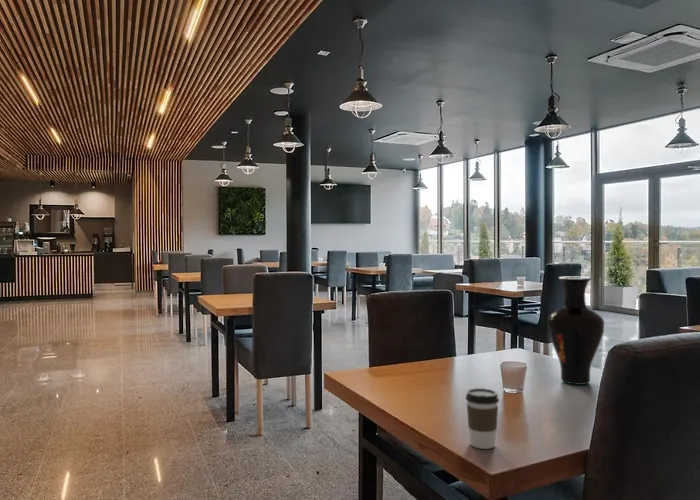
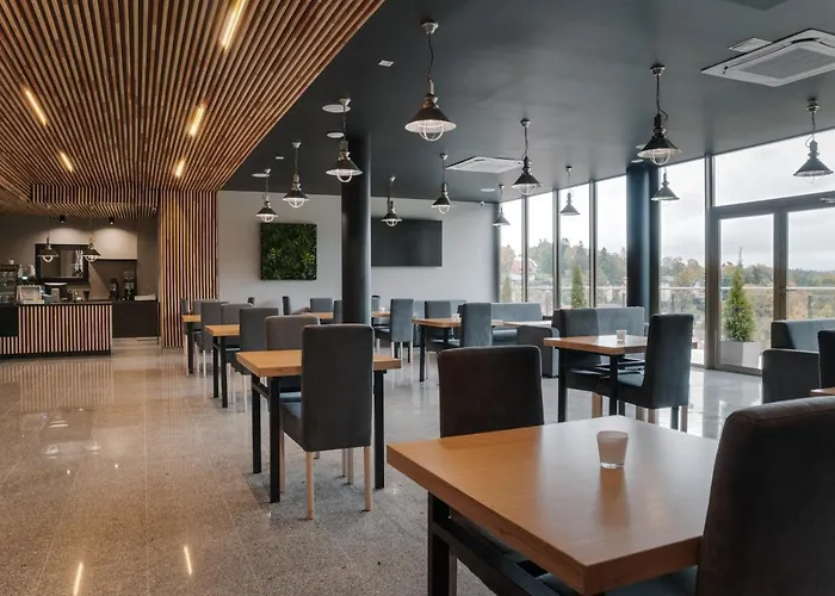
- coffee cup [465,387,500,450]
- vase [546,276,605,386]
